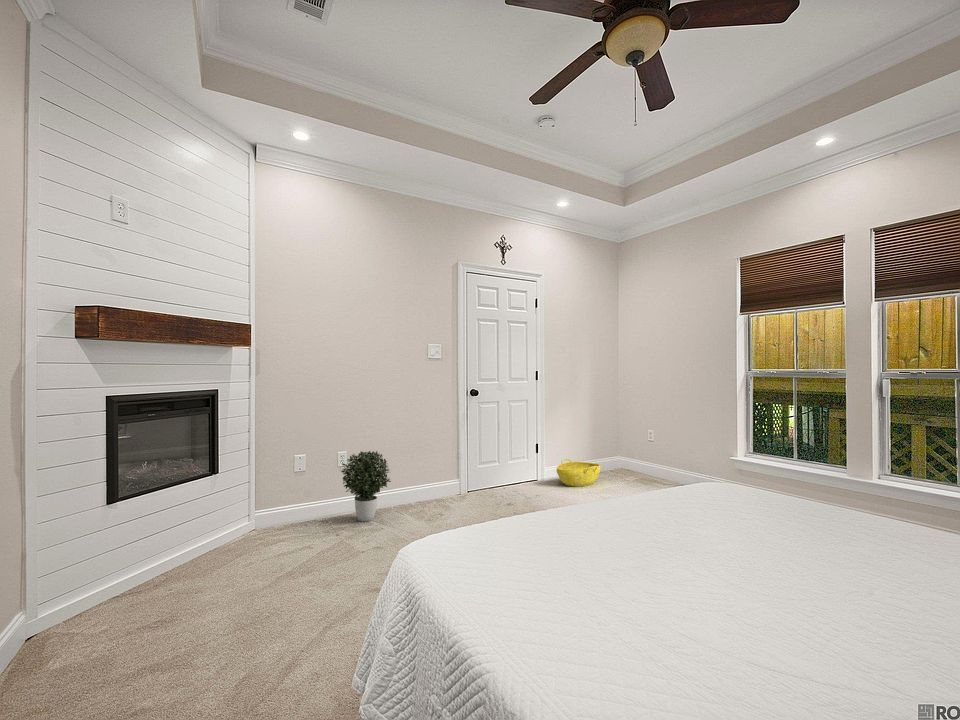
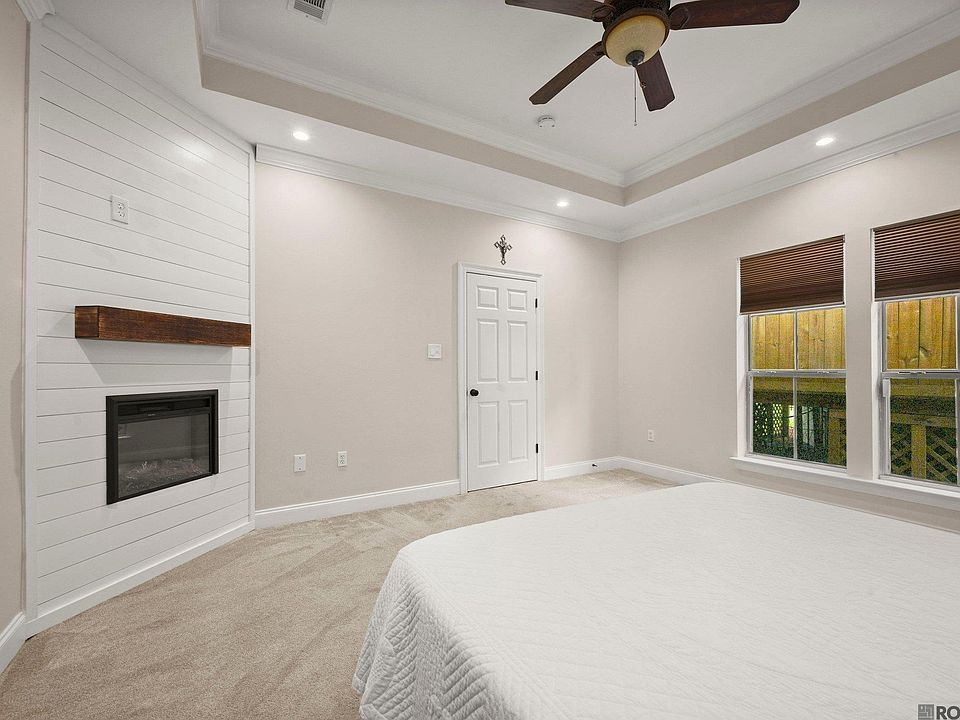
- potted plant [340,450,392,523]
- basket [556,458,601,487]
